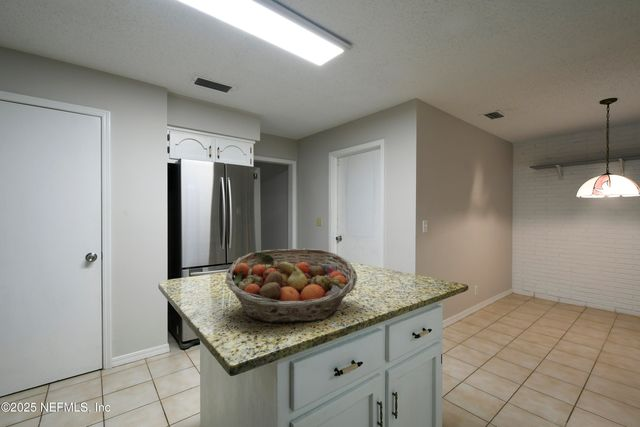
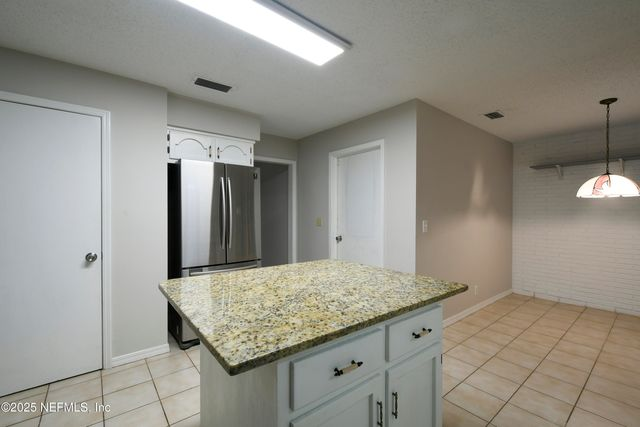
- fruit basket [224,248,358,324]
